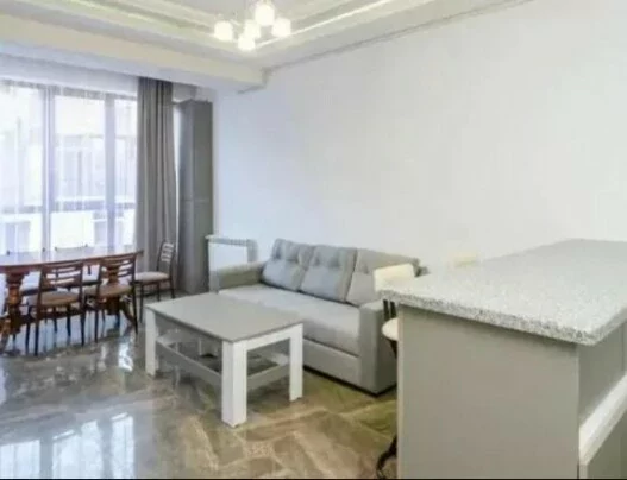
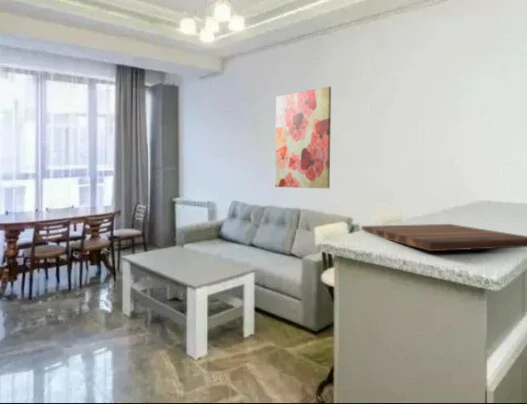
+ cutting board [361,223,527,252]
+ wall art [274,86,332,189]
